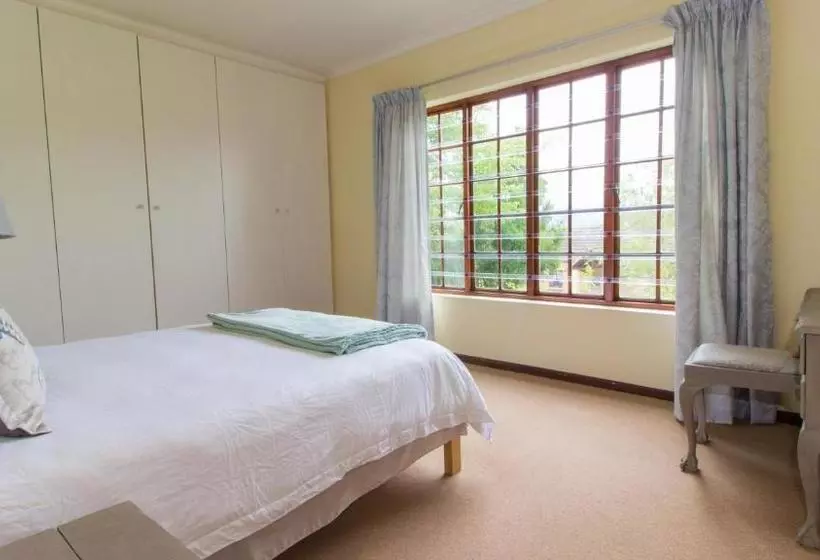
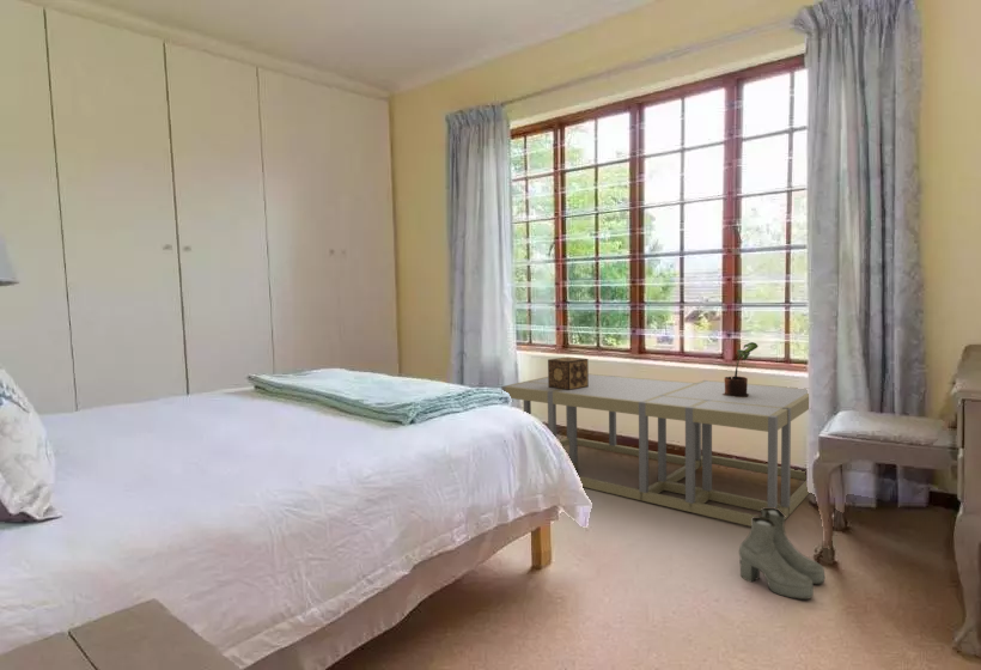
+ potted plant [721,341,760,397]
+ coffee table [500,373,810,528]
+ decorative box [547,355,590,390]
+ boots [738,507,825,601]
